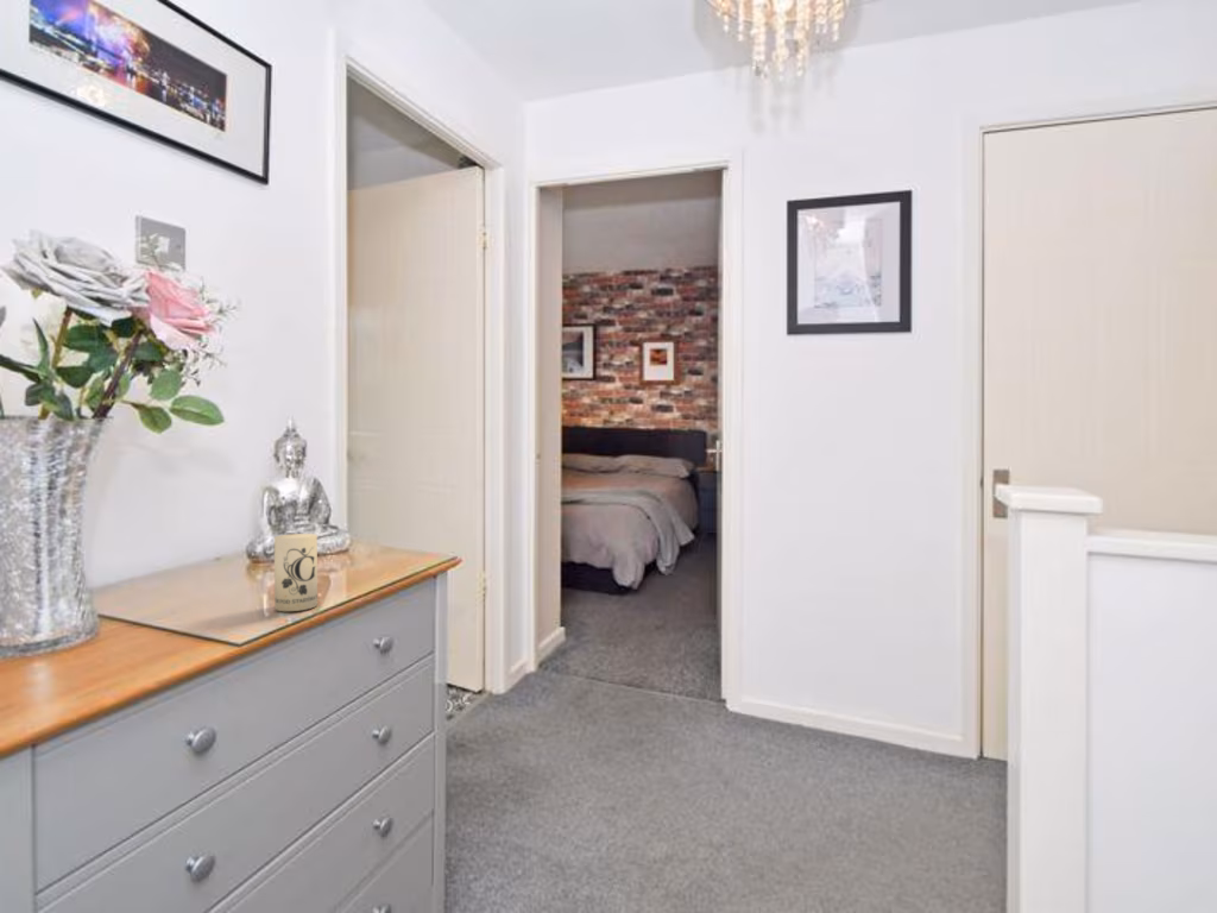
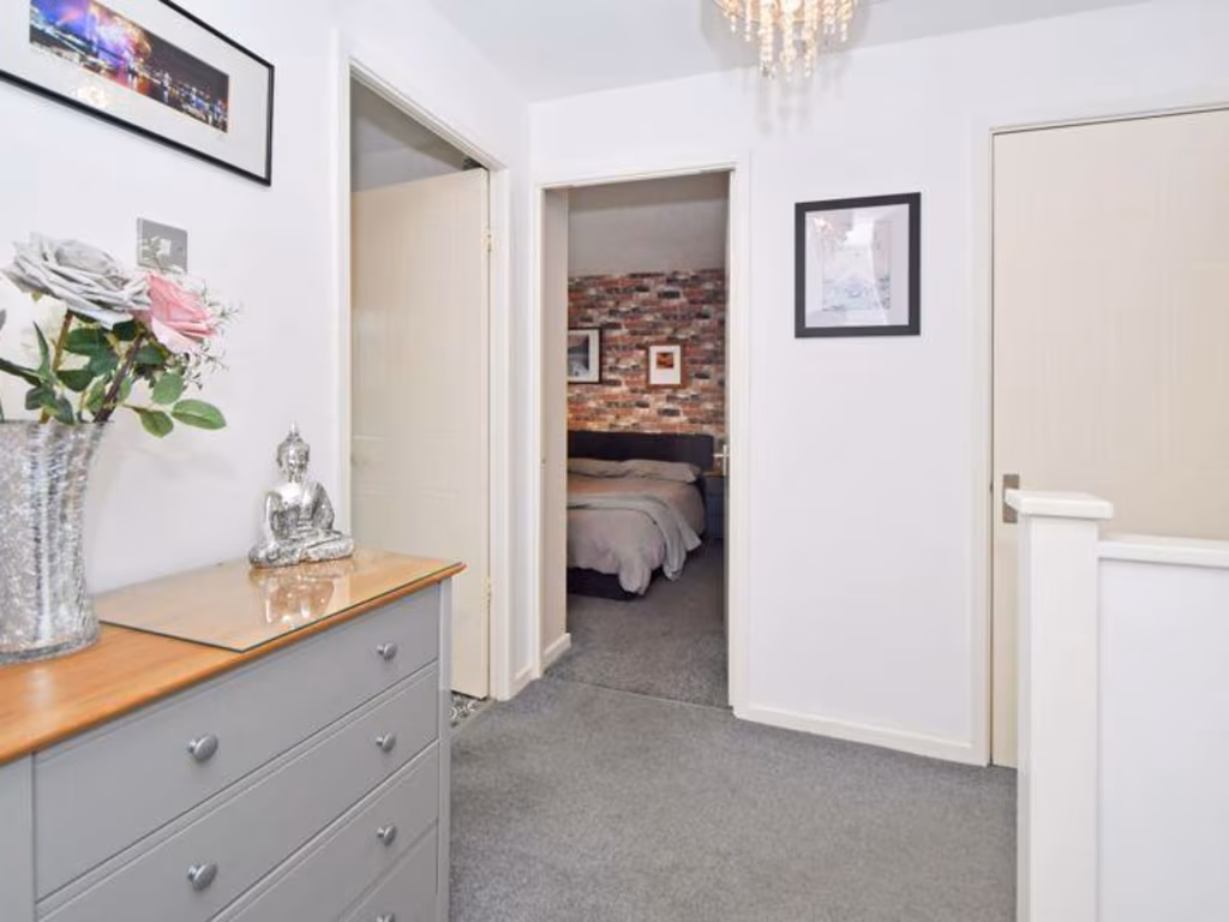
- candle [273,533,319,612]
